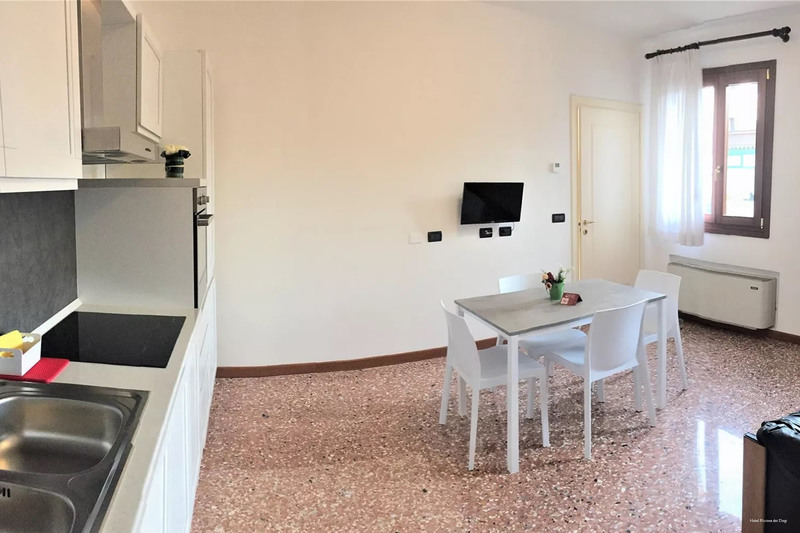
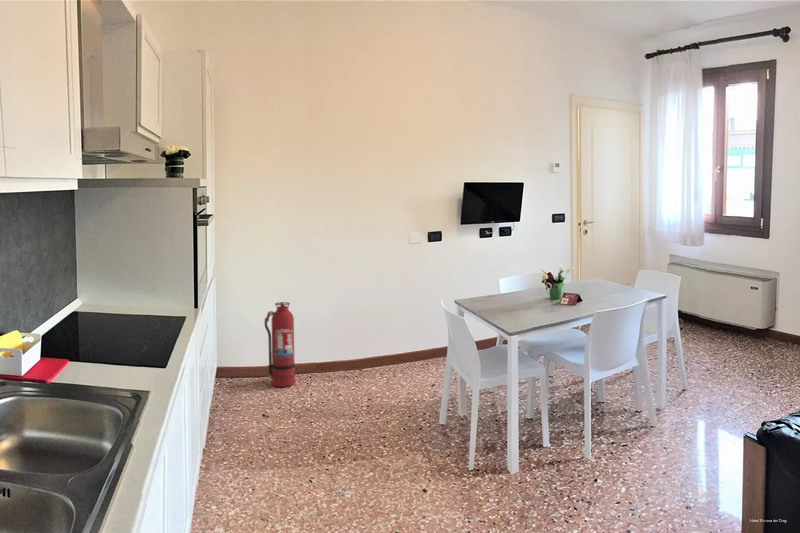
+ fire extinguisher [264,301,296,388]
